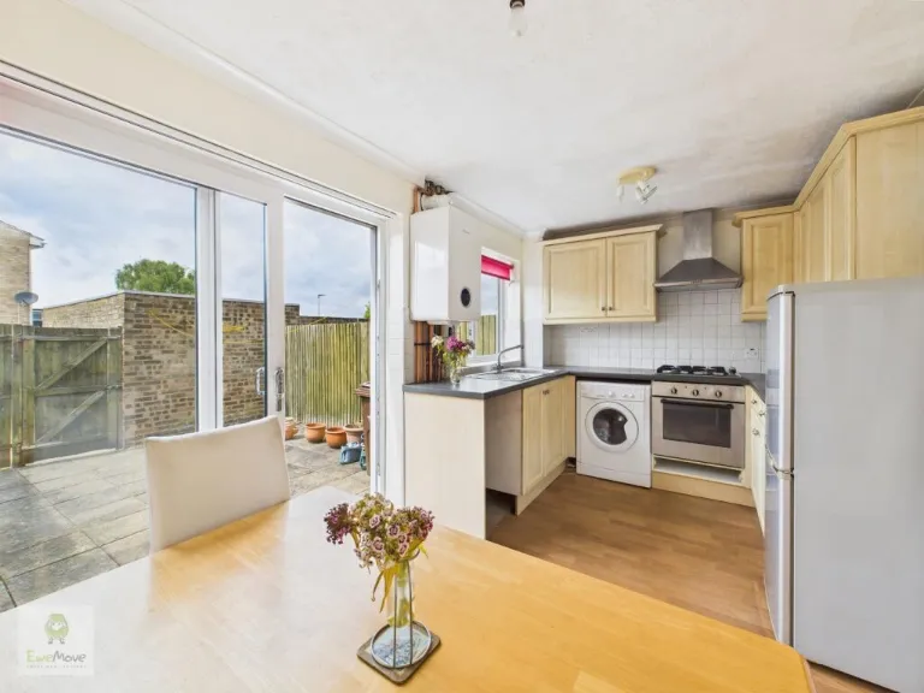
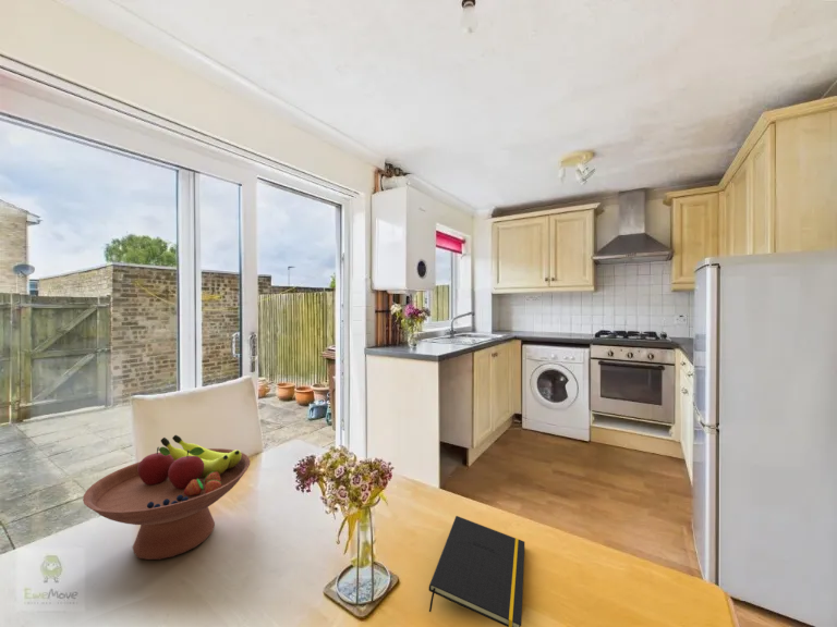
+ fruit bowl [82,434,251,561]
+ notepad [427,515,525,627]
